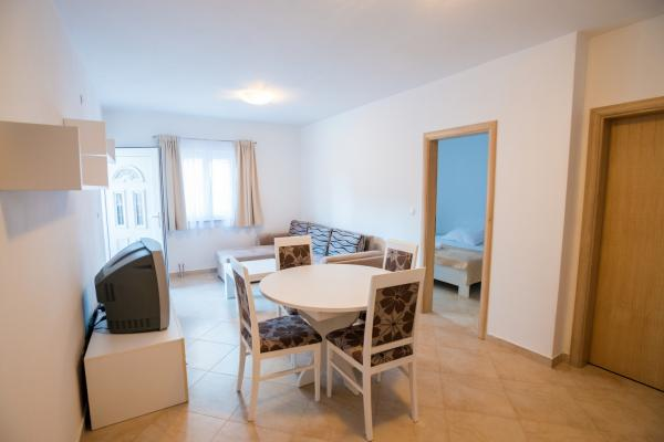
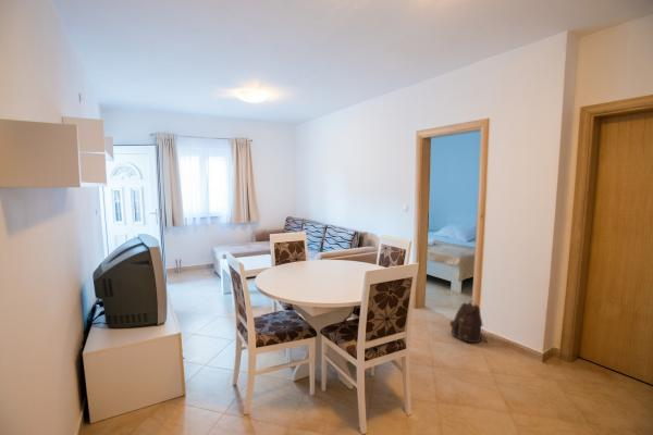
+ backpack [449,299,489,344]
